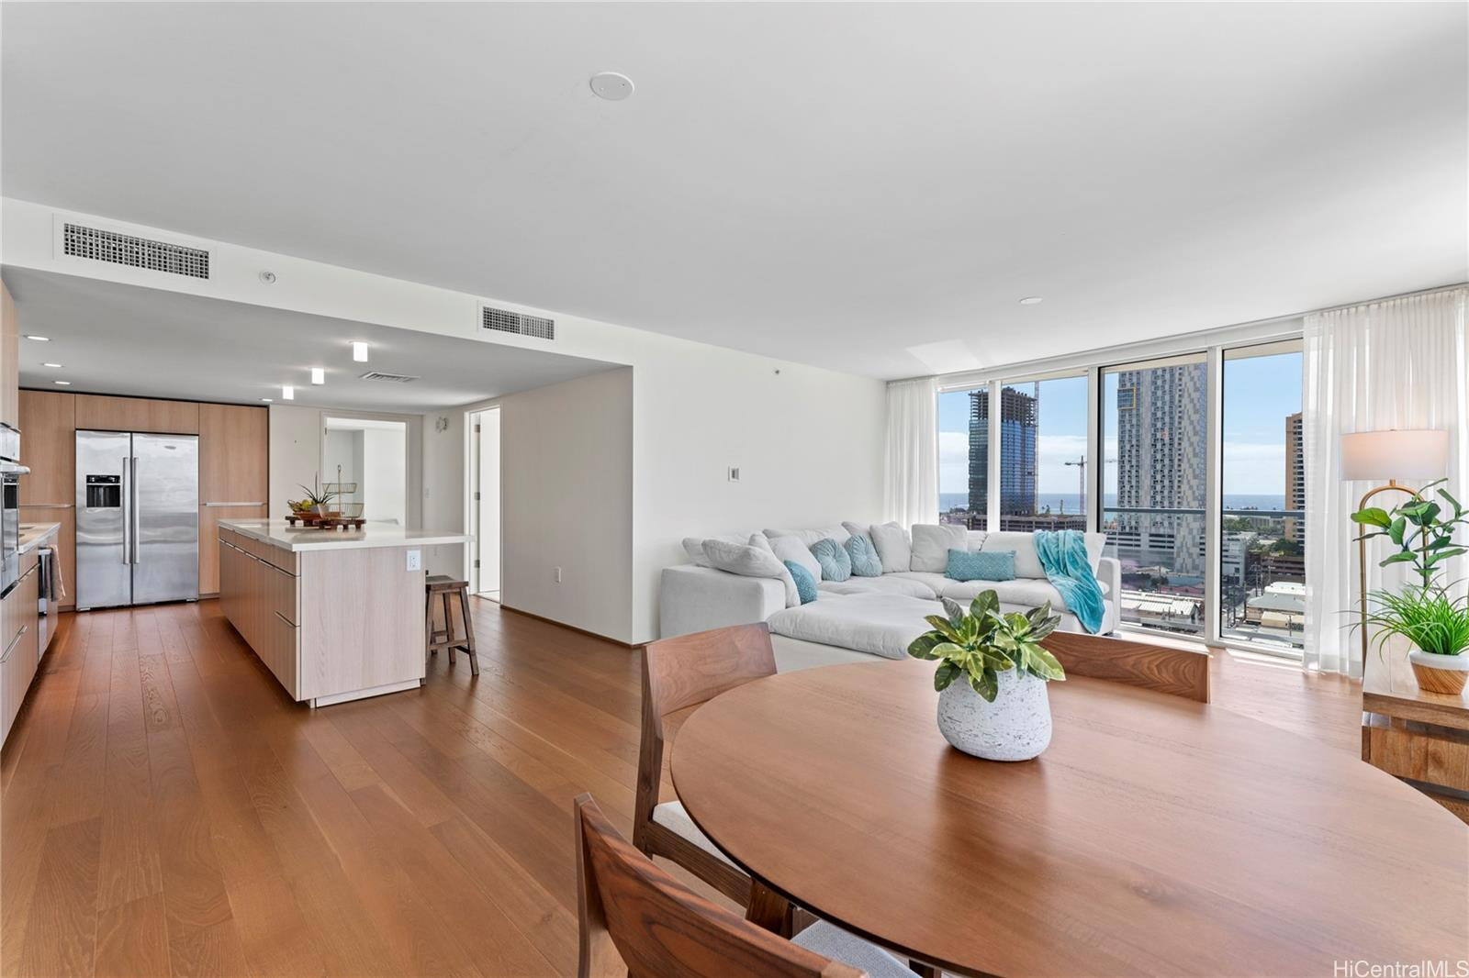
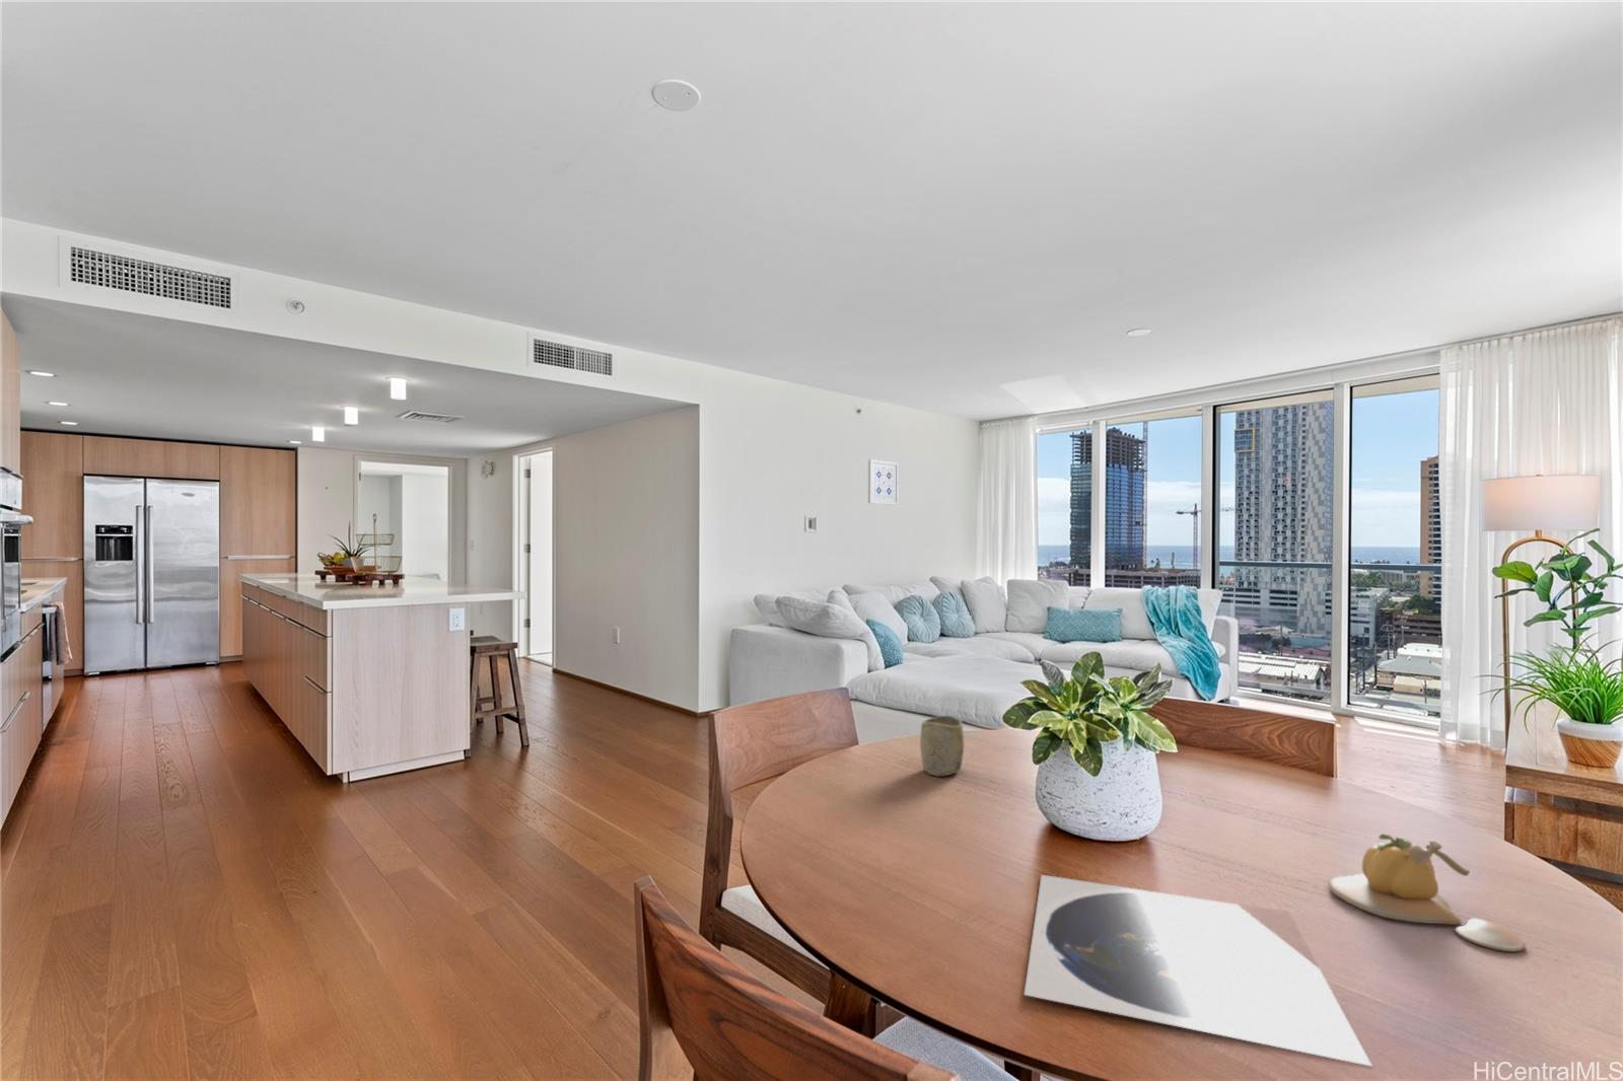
+ plate [1023,875,1373,1068]
+ decorative pumpkin [1327,832,1525,952]
+ wall art [868,458,900,506]
+ cup [919,715,964,778]
